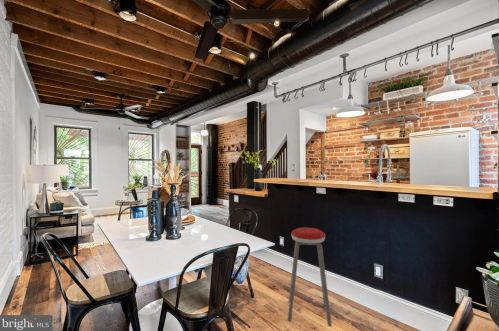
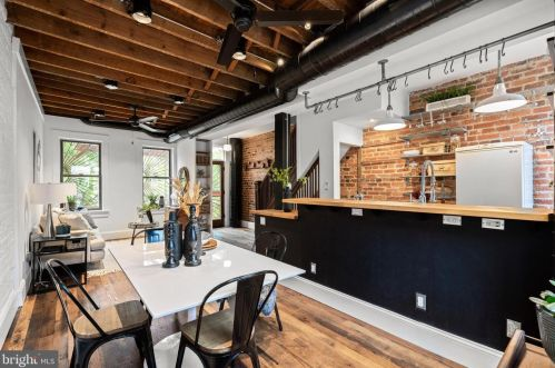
- music stool [287,227,333,328]
